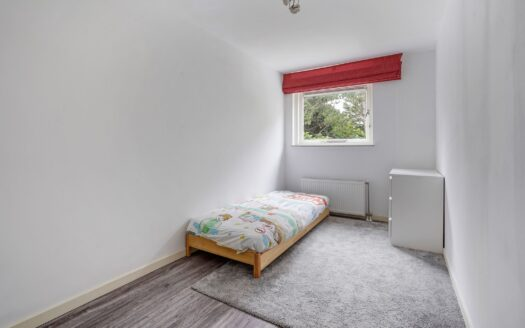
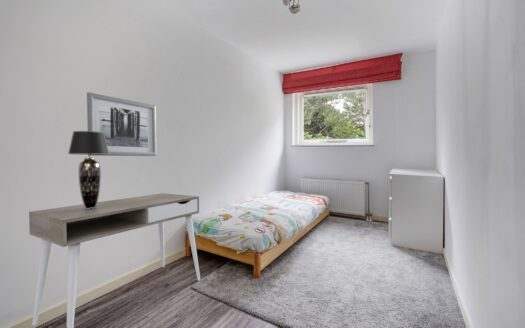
+ desk [28,192,201,328]
+ table lamp [67,130,109,209]
+ wall art [86,91,158,157]
